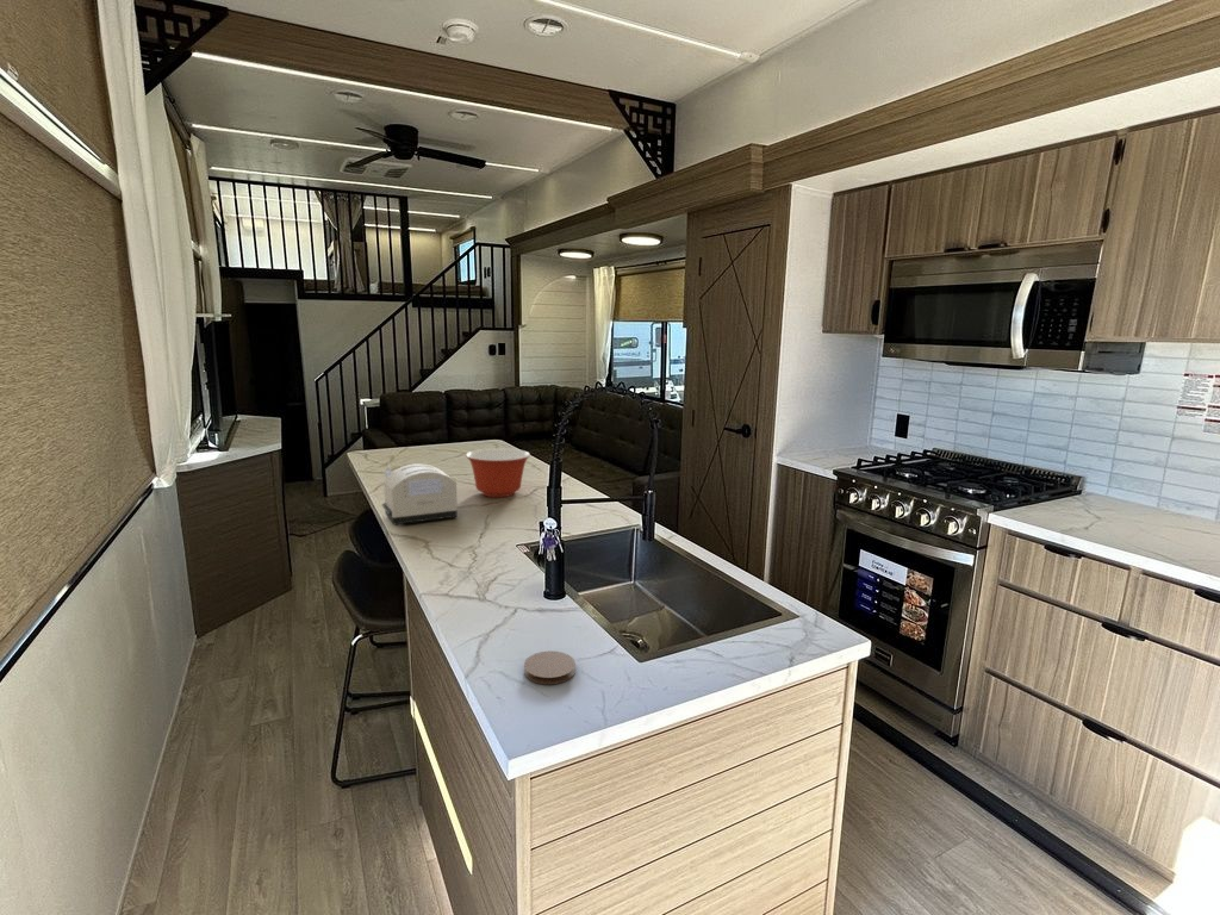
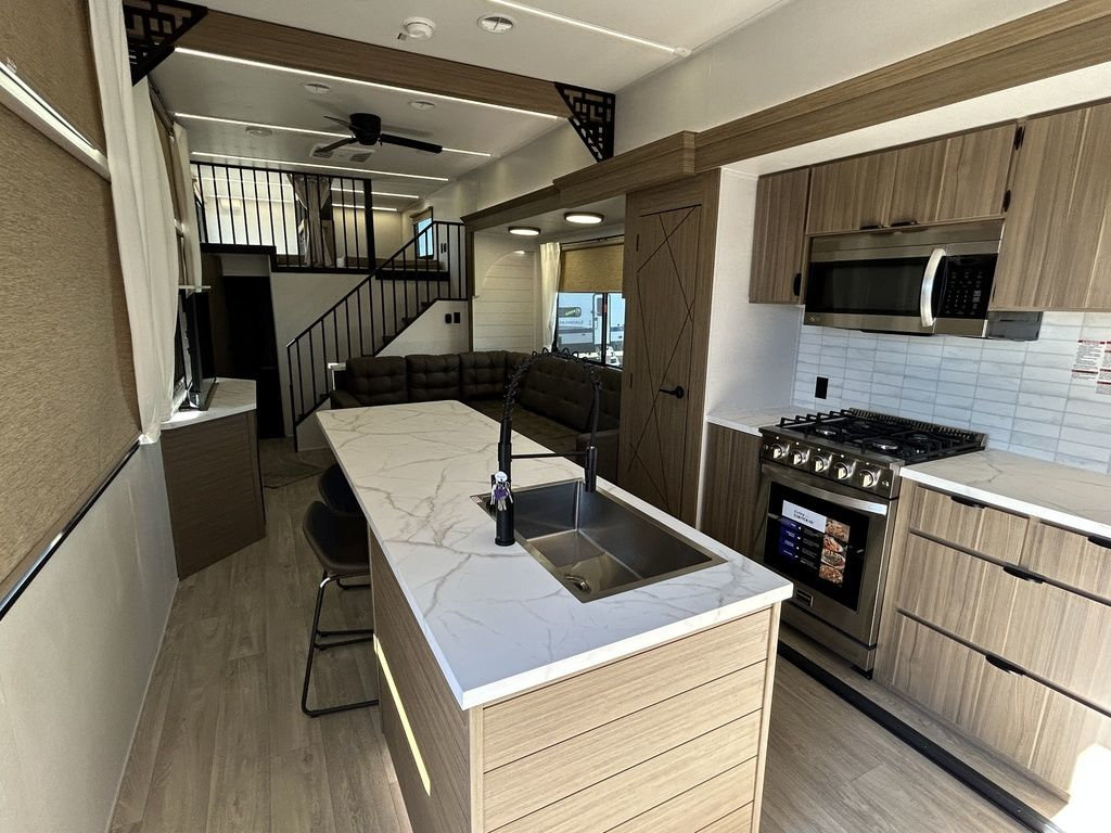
- mixing bowl [465,447,531,498]
- coaster [523,649,577,685]
- toaster [381,462,459,527]
